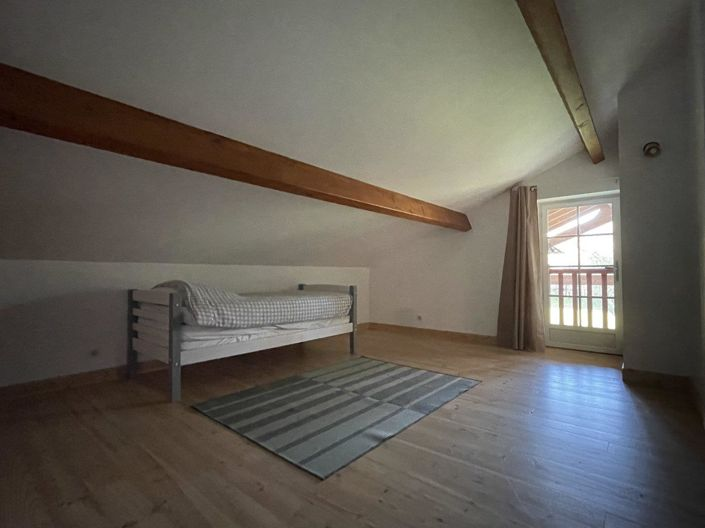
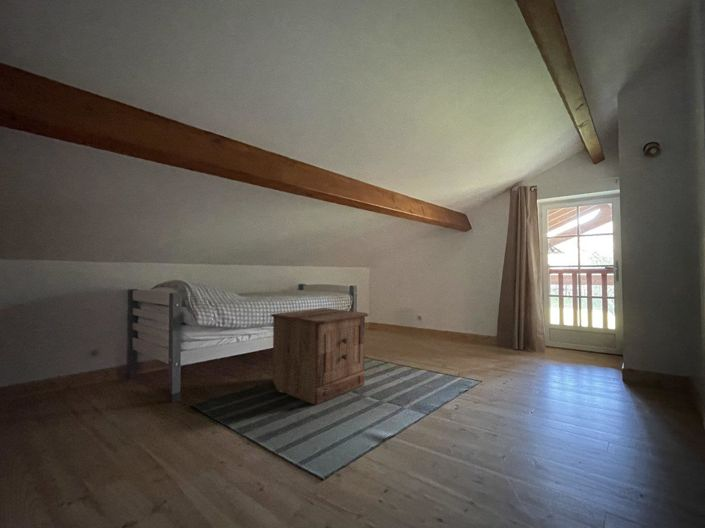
+ nightstand [270,307,370,406]
